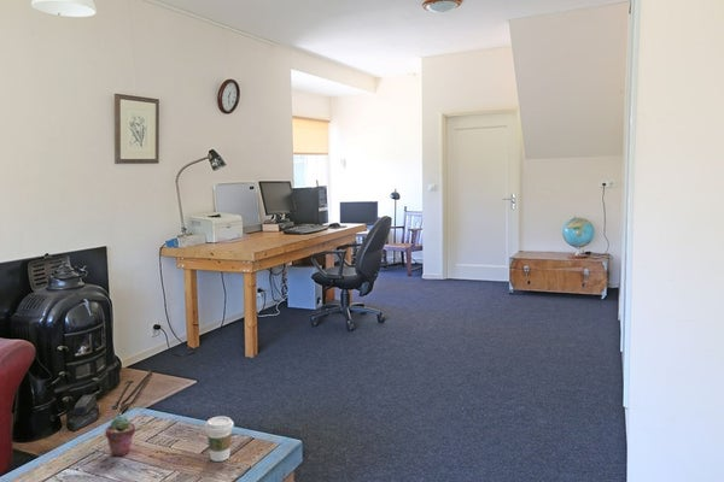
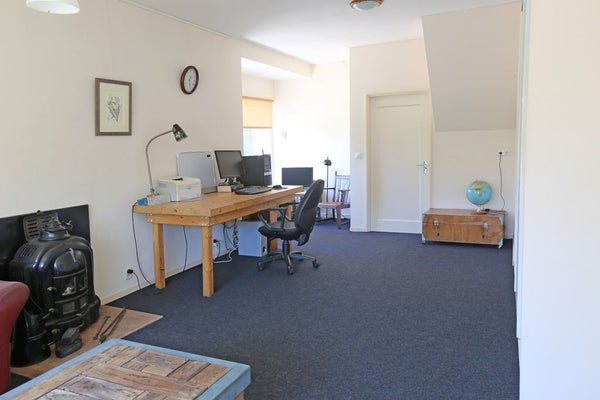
- potted succulent [104,415,136,458]
- coffee cup [204,416,234,463]
